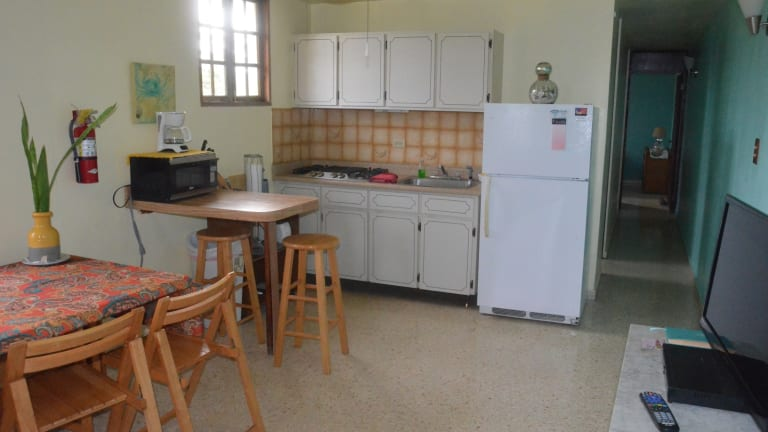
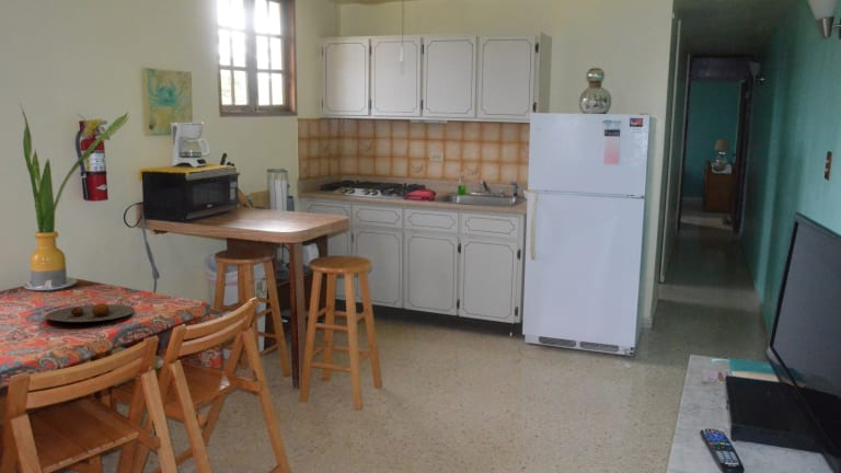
+ plate [44,301,136,323]
